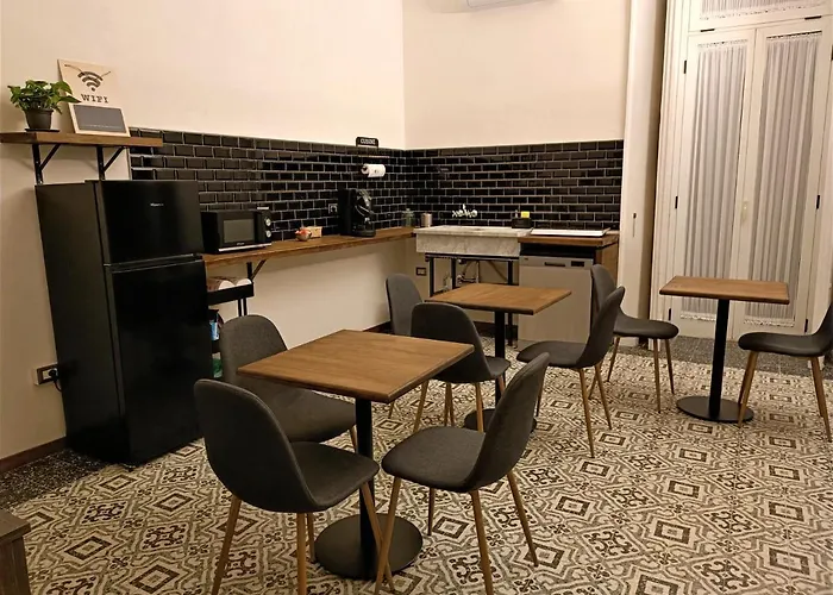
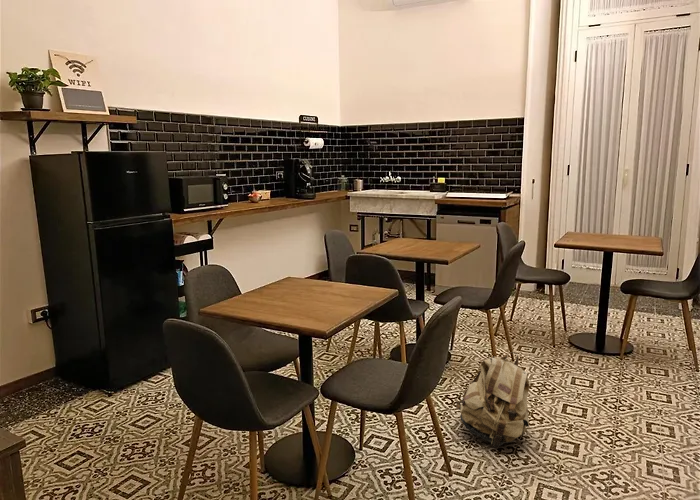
+ backpack [455,351,530,449]
